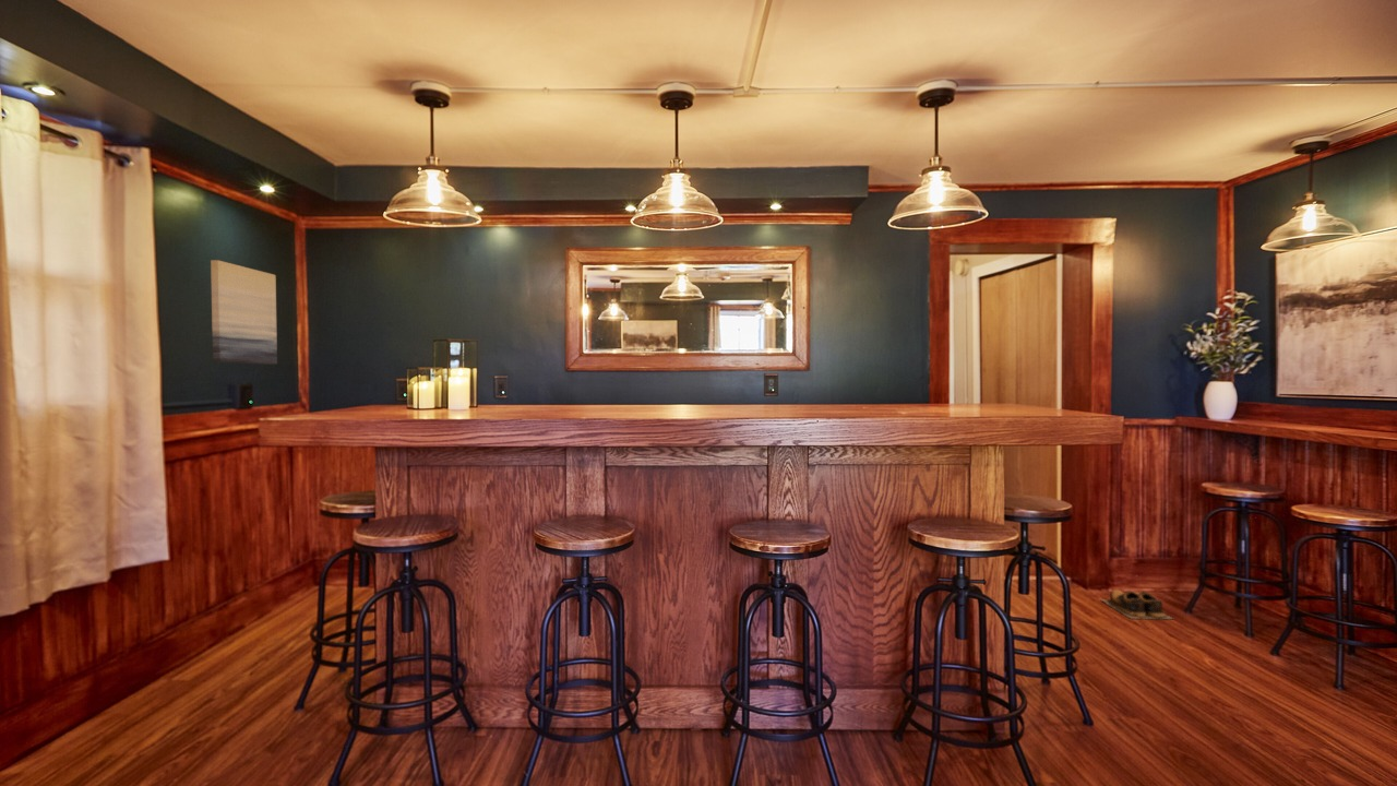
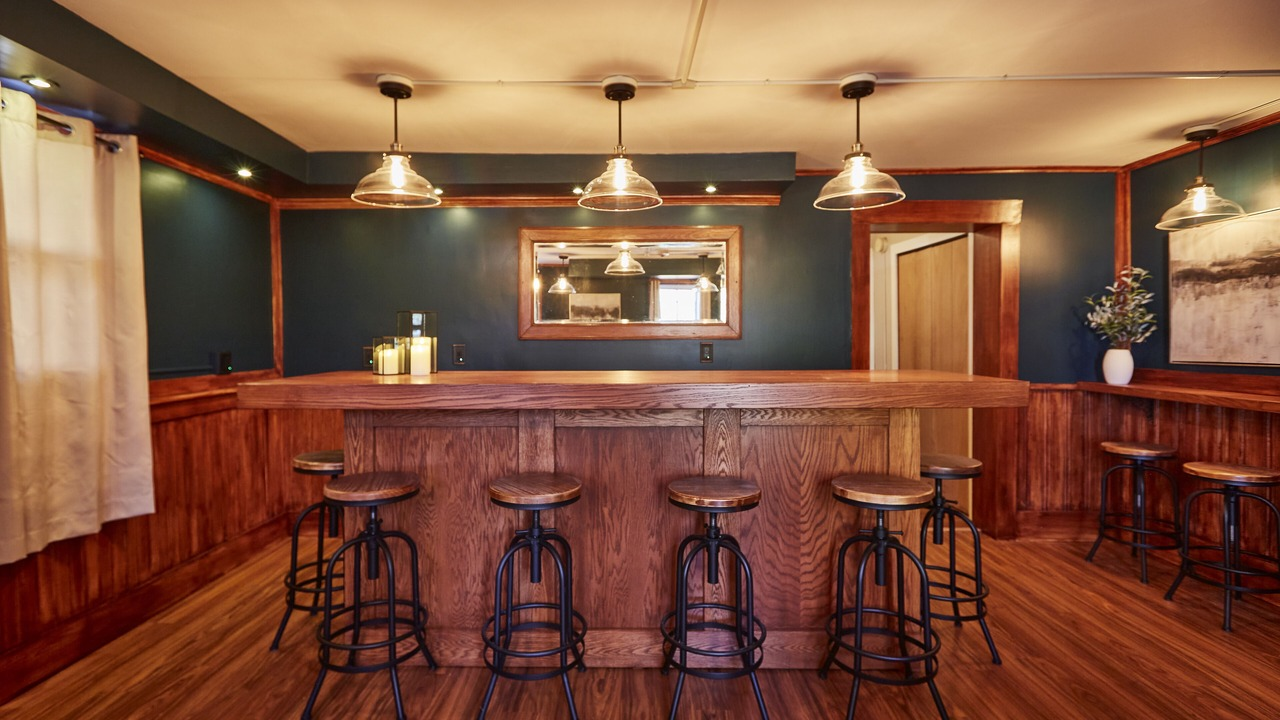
- shoes [1100,588,1174,620]
- wall art [210,259,278,366]
